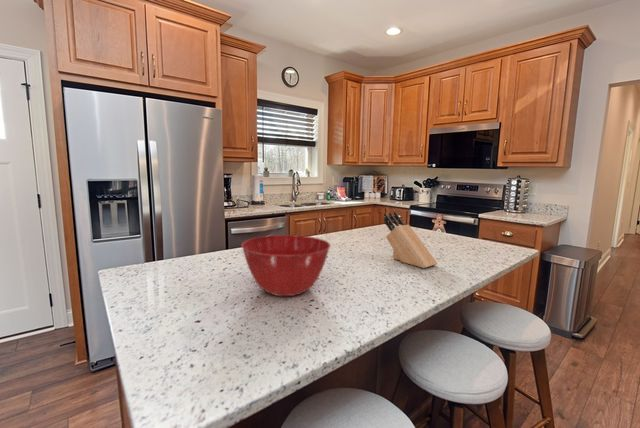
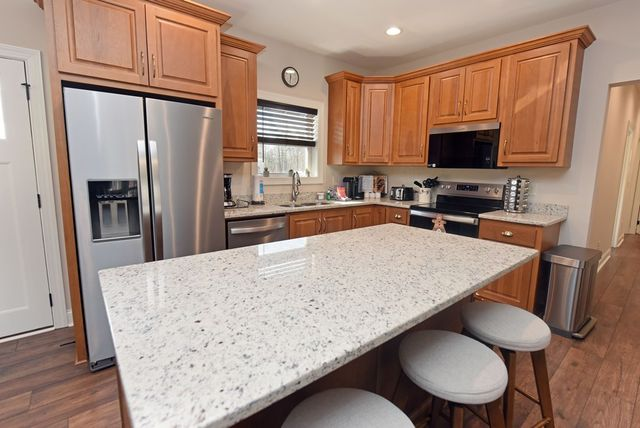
- knife block [383,211,438,269]
- mixing bowl [240,234,332,297]
